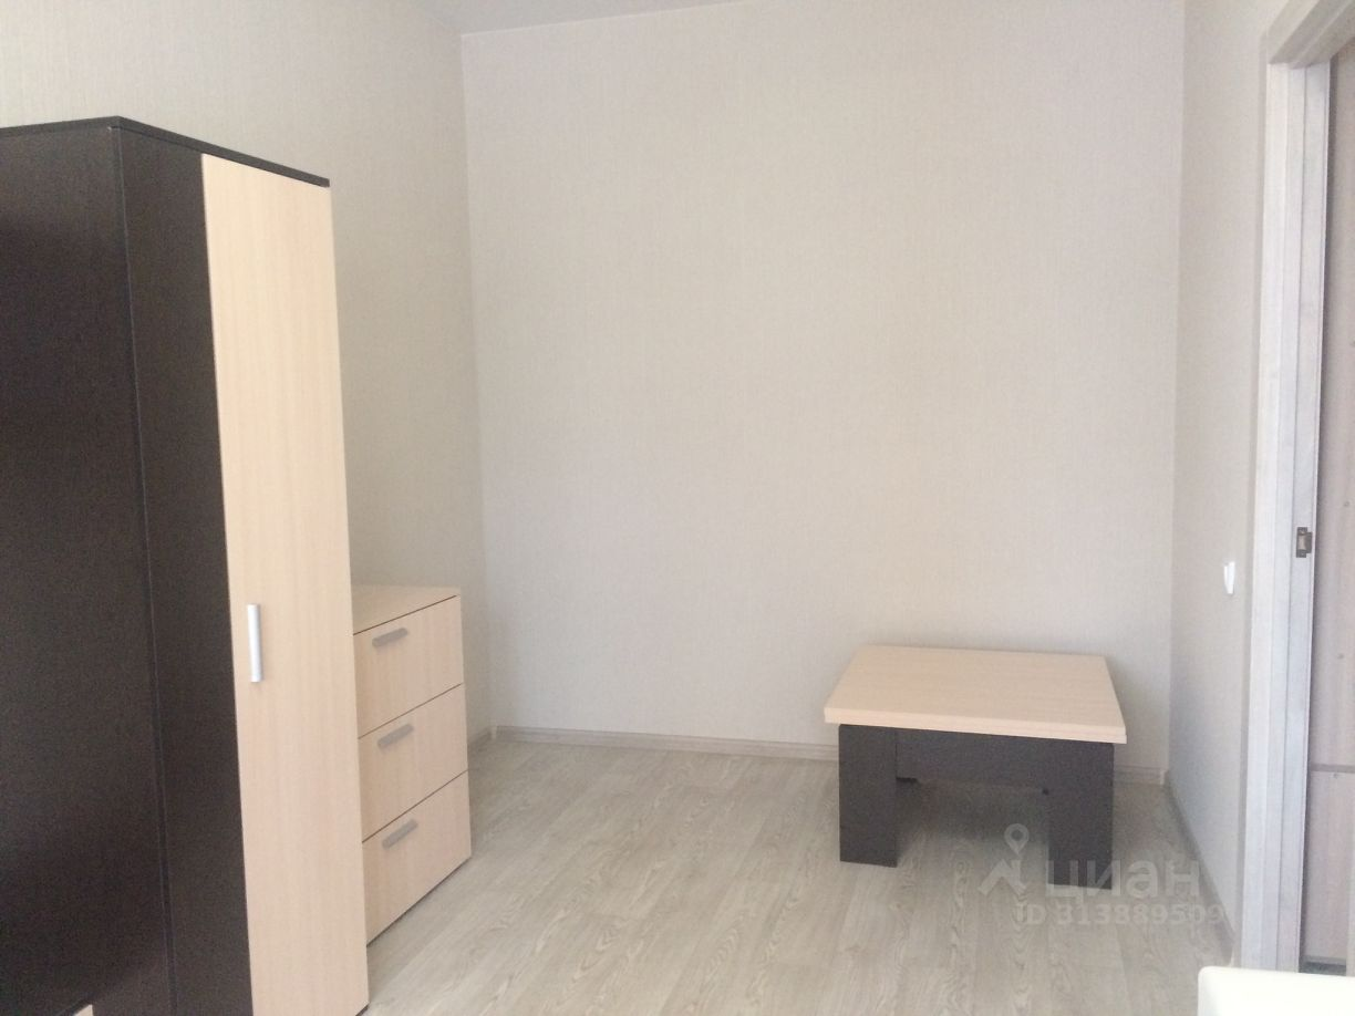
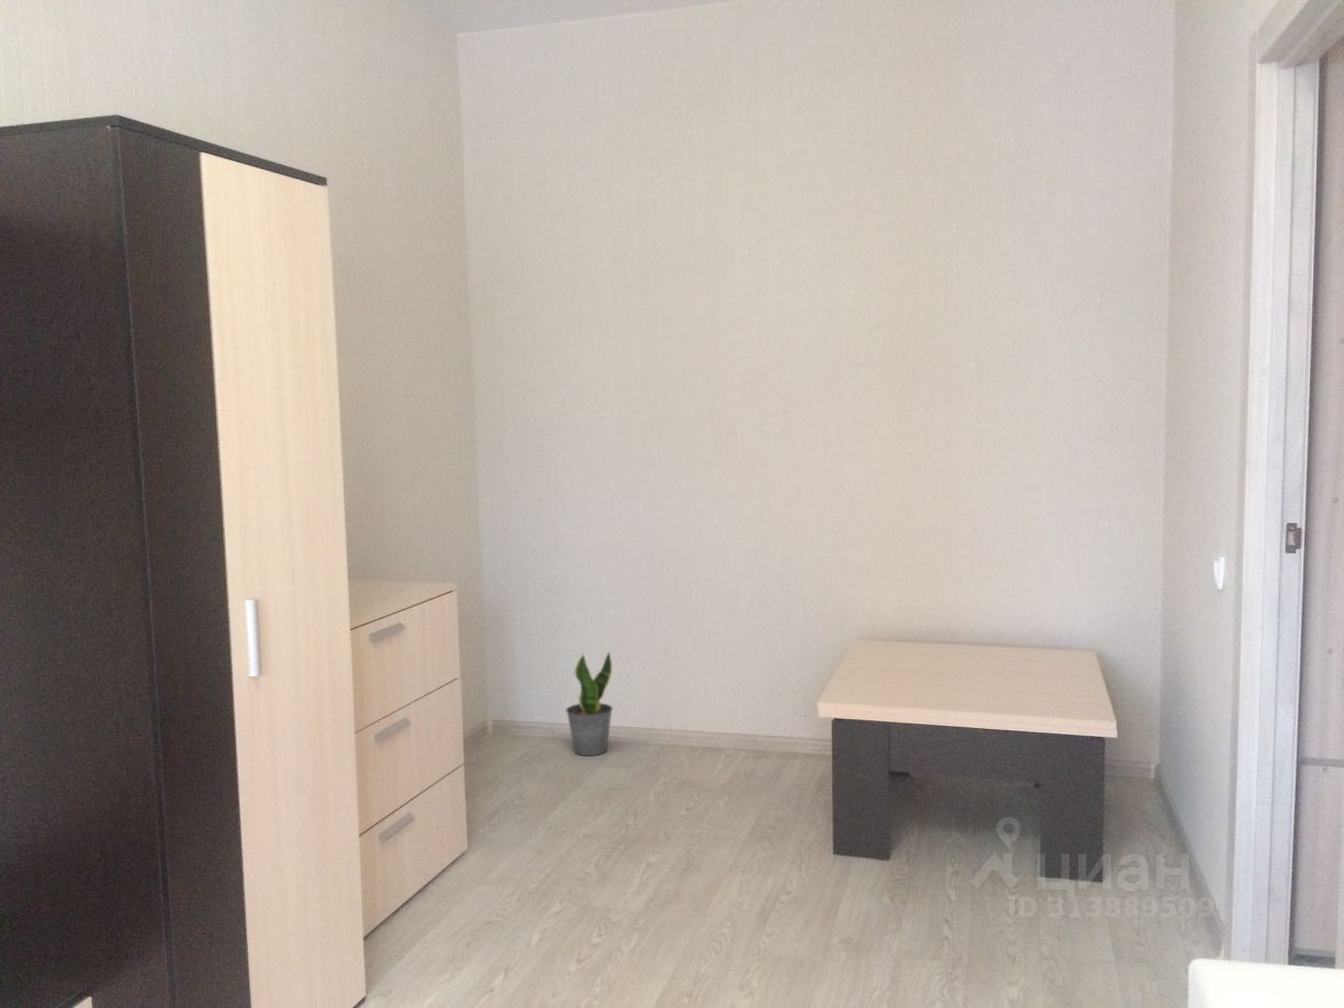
+ potted plant [564,650,614,757]
